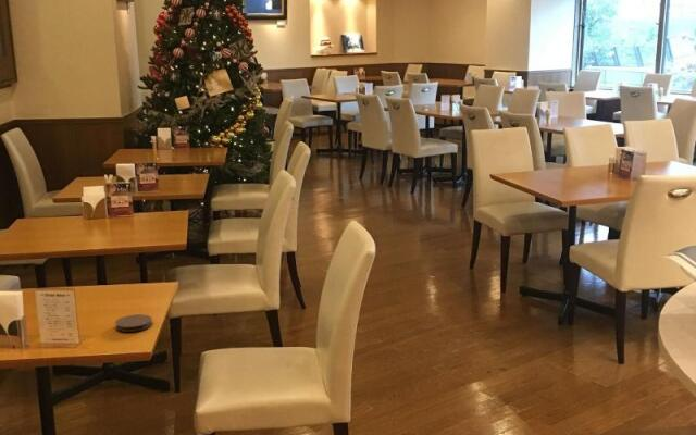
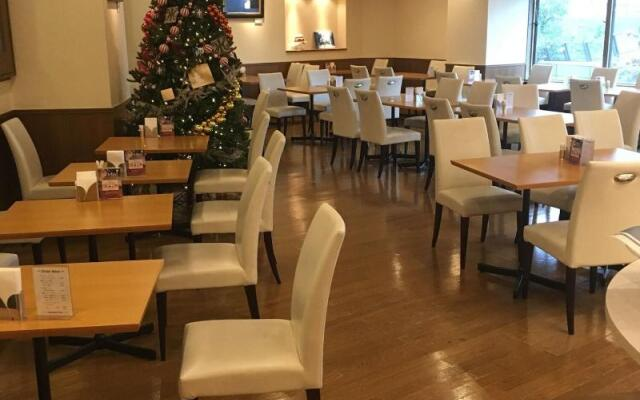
- coaster [114,313,153,333]
